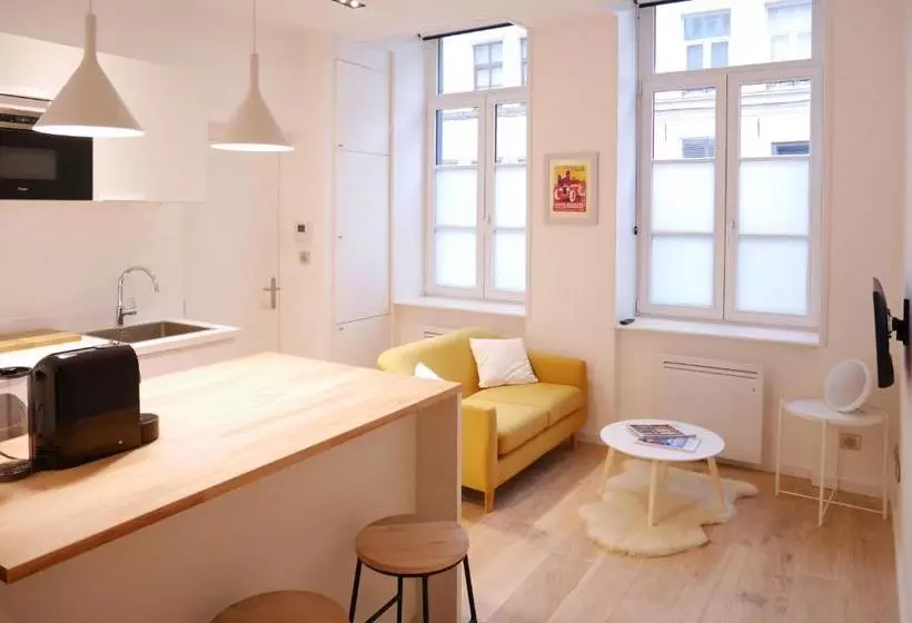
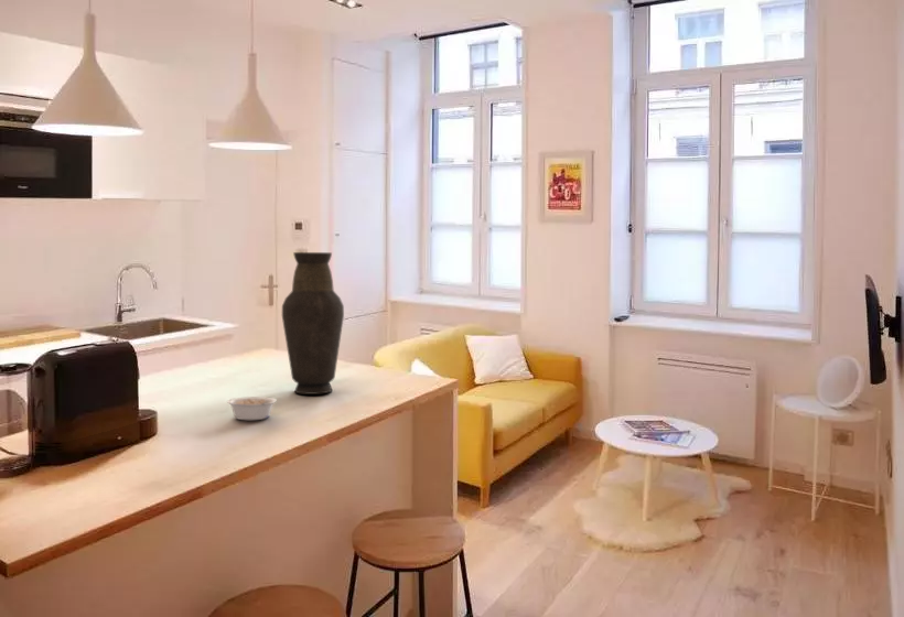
+ legume [226,396,278,421]
+ vase [281,251,345,396]
